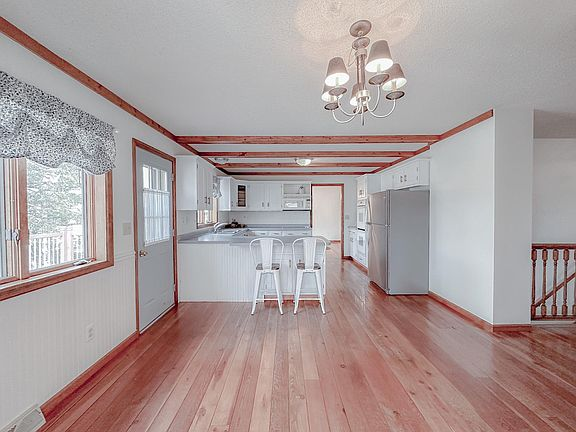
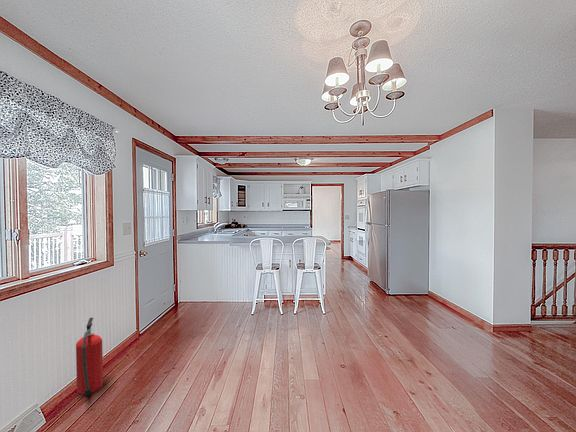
+ fire extinguisher [75,317,104,397]
